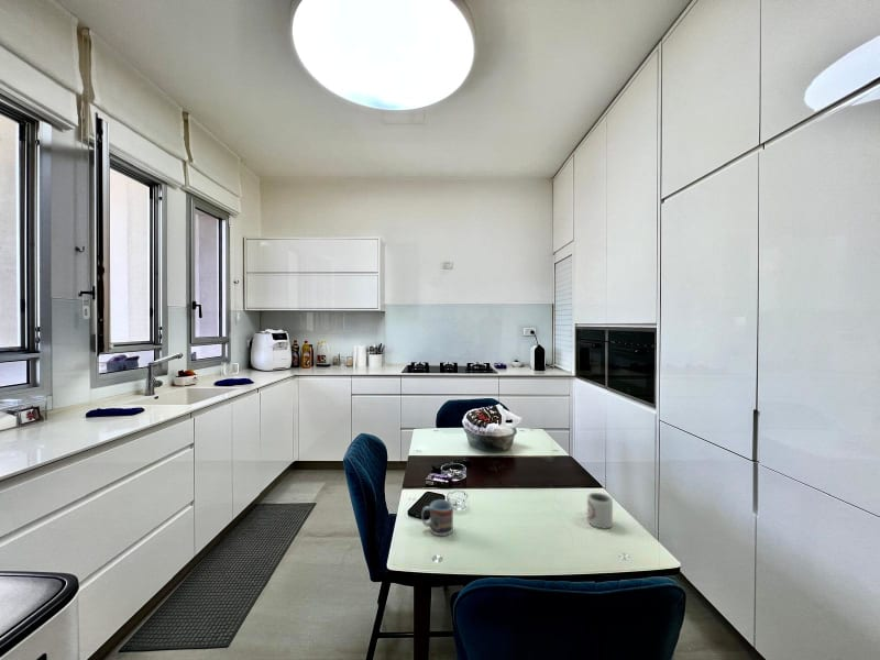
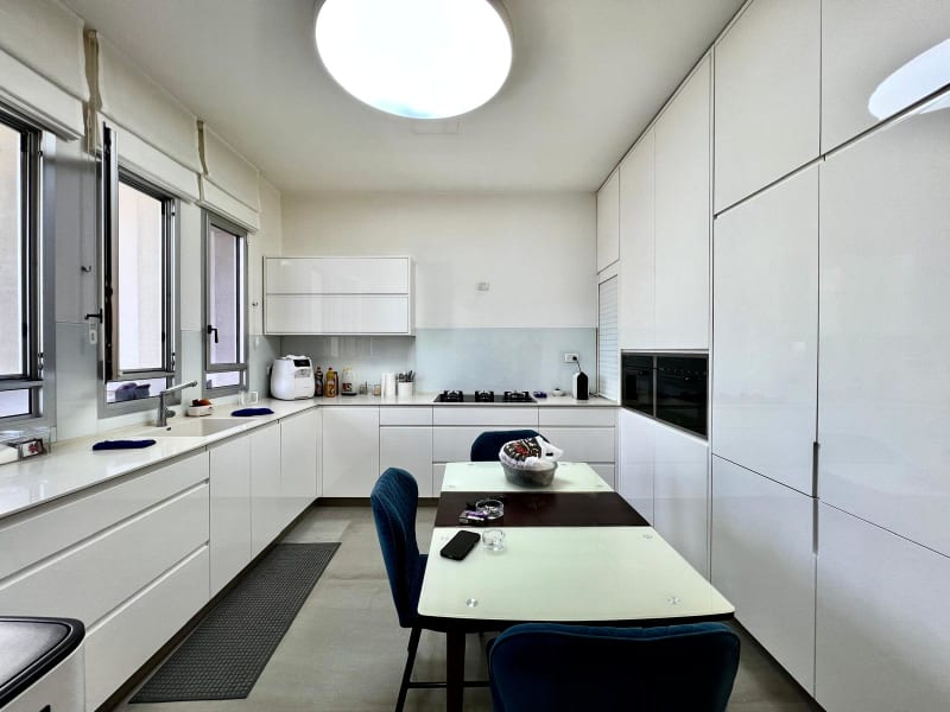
- cup [420,498,454,537]
- cup [586,492,614,530]
